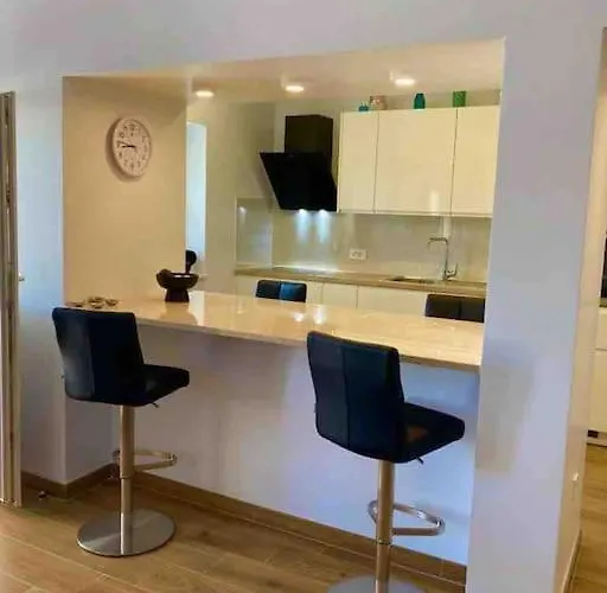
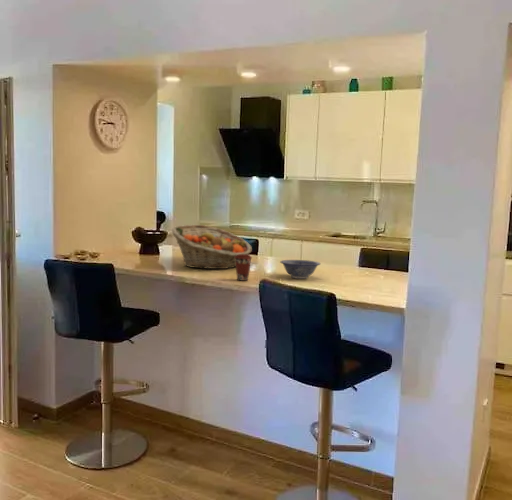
+ coffee cup [235,254,253,282]
+ fruit basket [171,224,253,270]
+ bowl [279,259,321,280]
